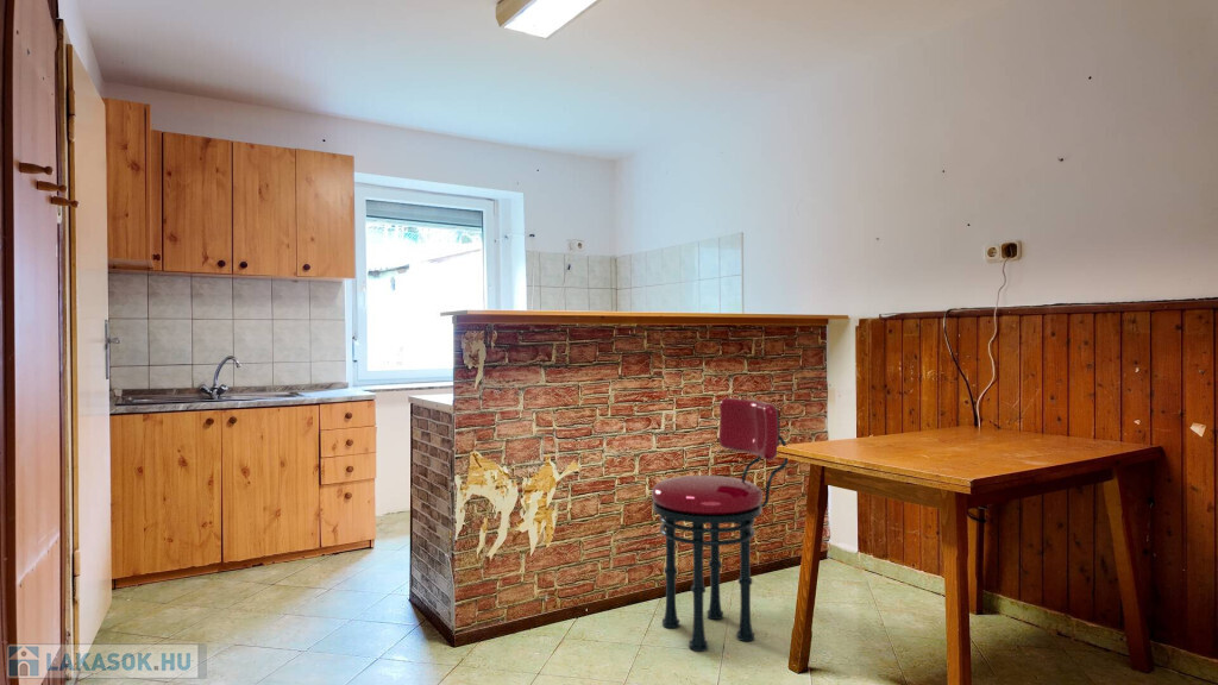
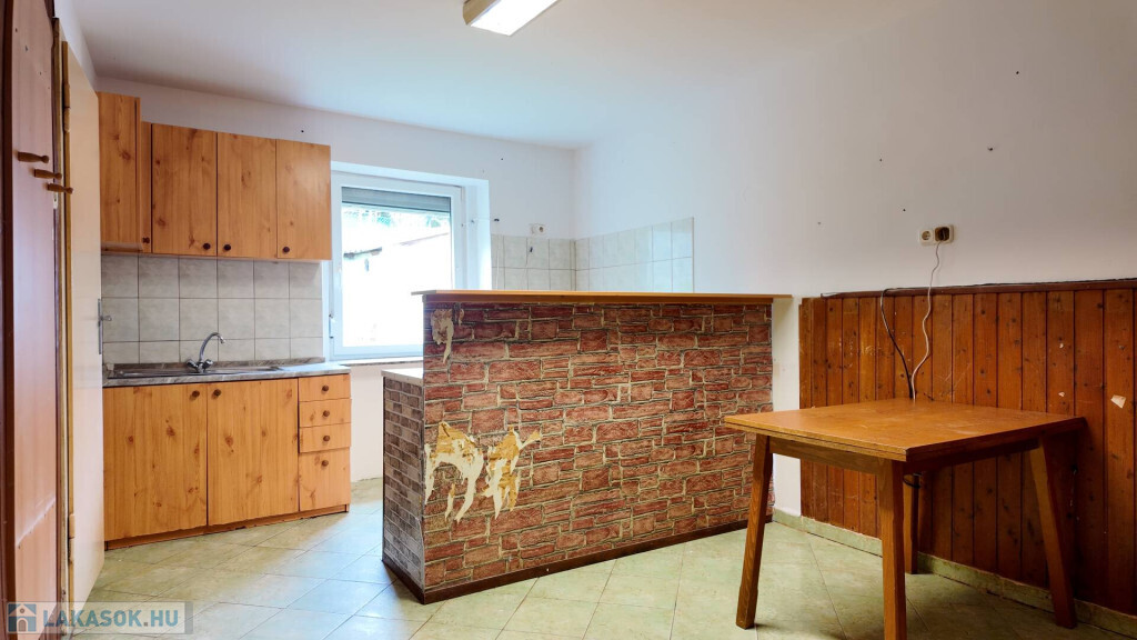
- stool [651,397,789,653]
